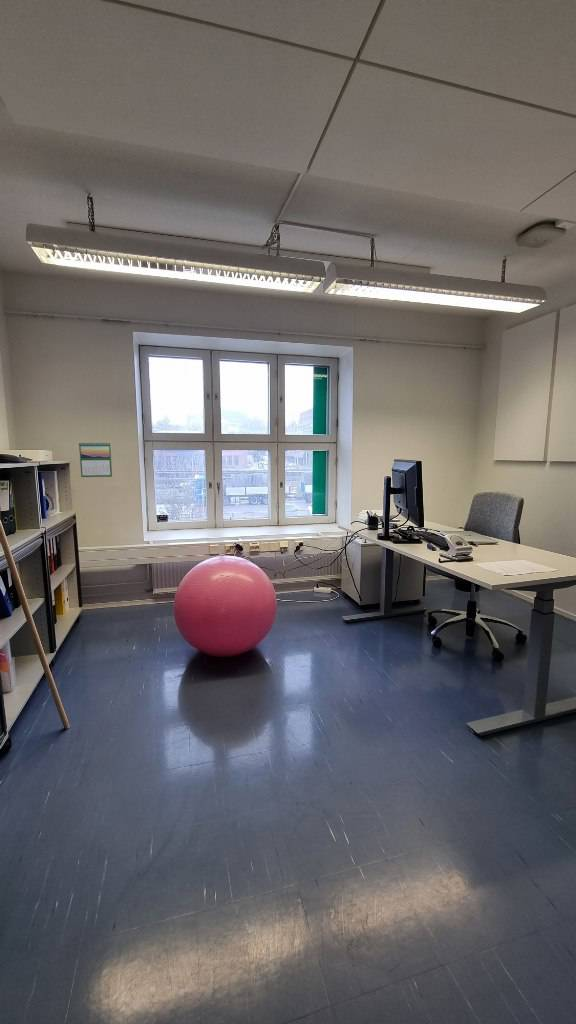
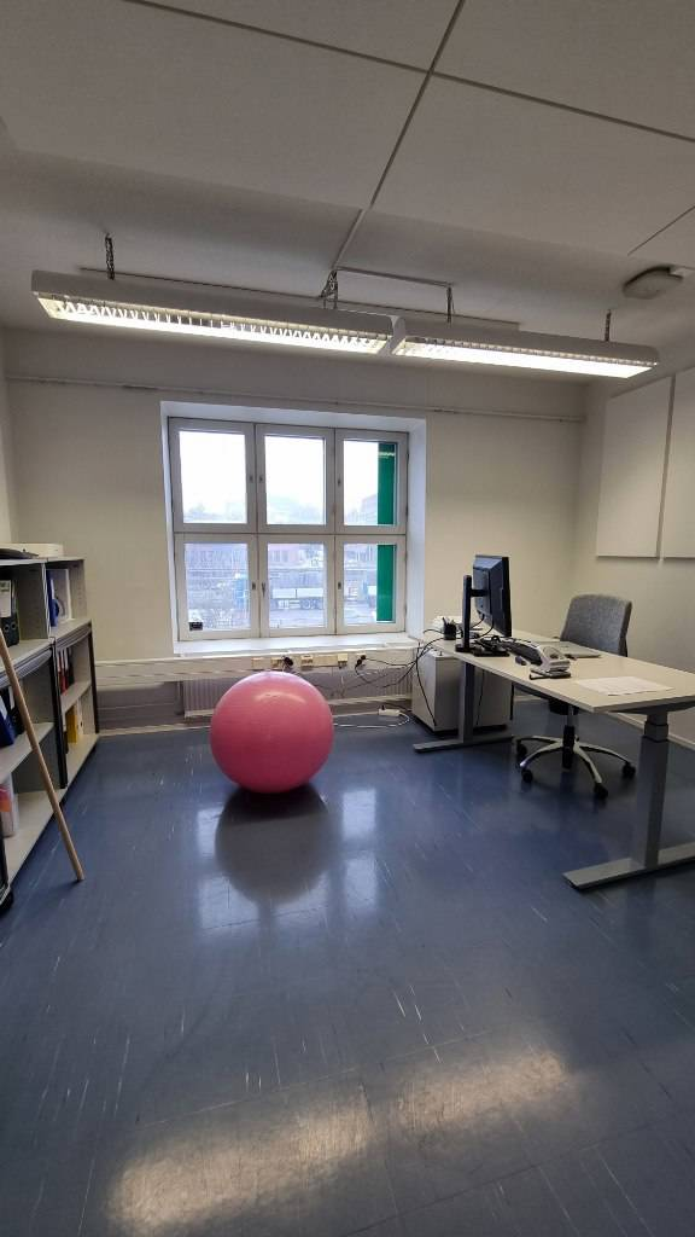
- calendar [78,441,113,478]
